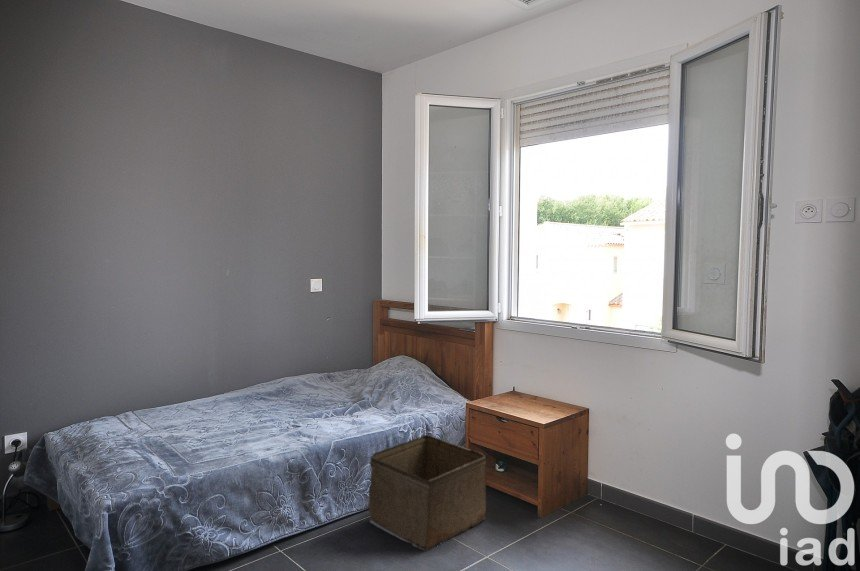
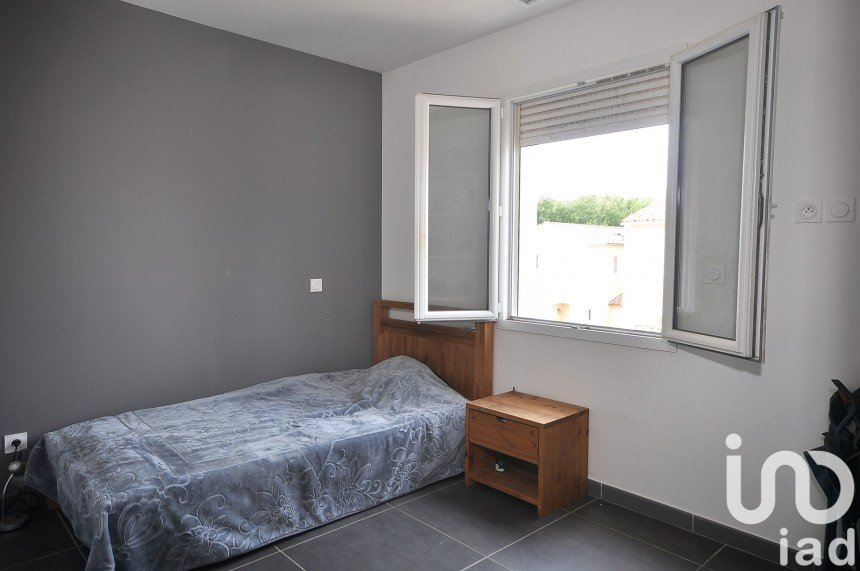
- storage bin [367,434,487,551]
